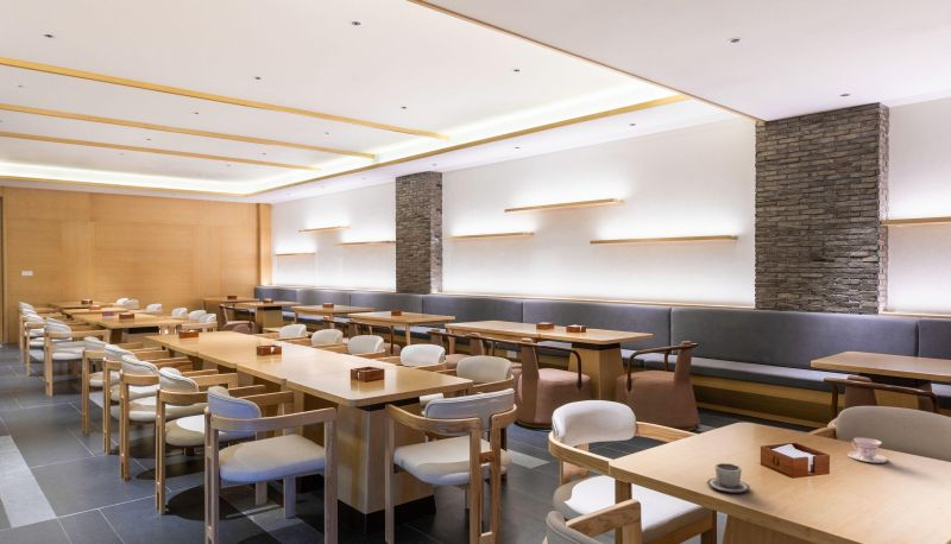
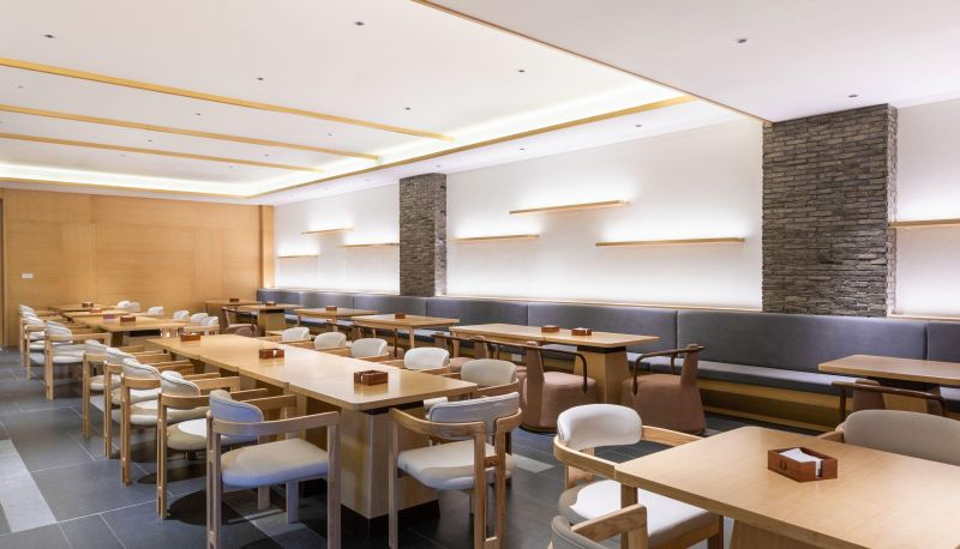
- teacup [846,437,889,464]
- cup [706,462,751,494]
